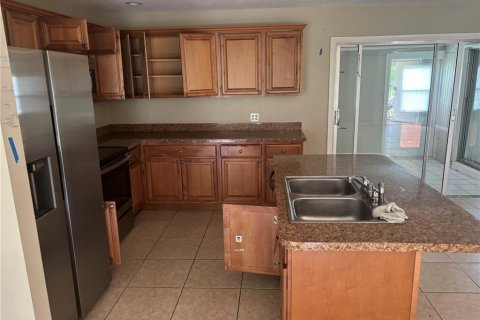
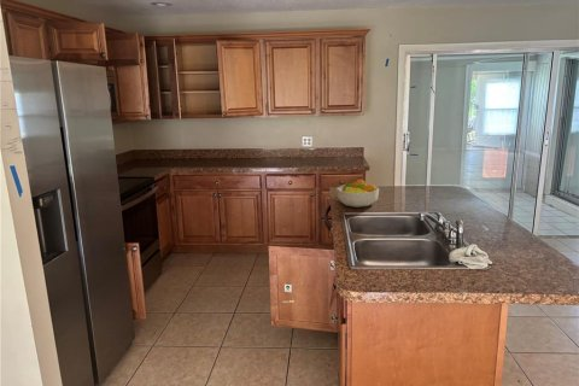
+ fruit bowl [335,177,380,209]
